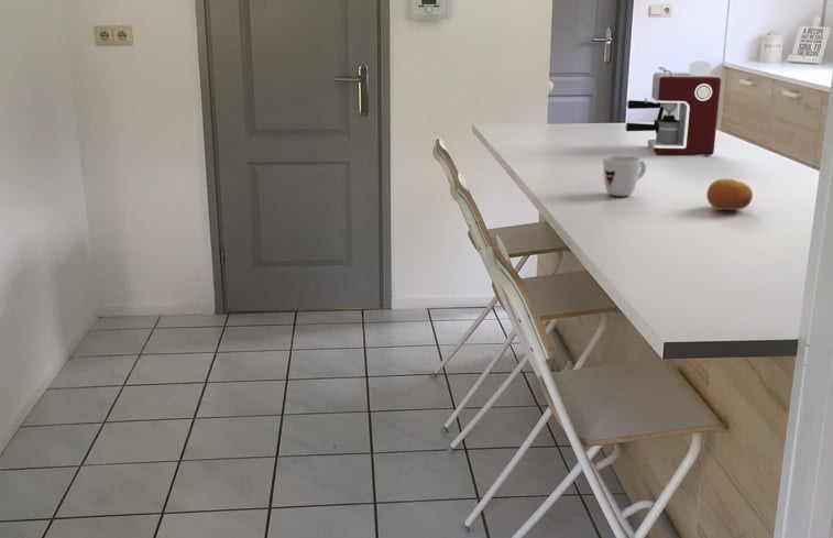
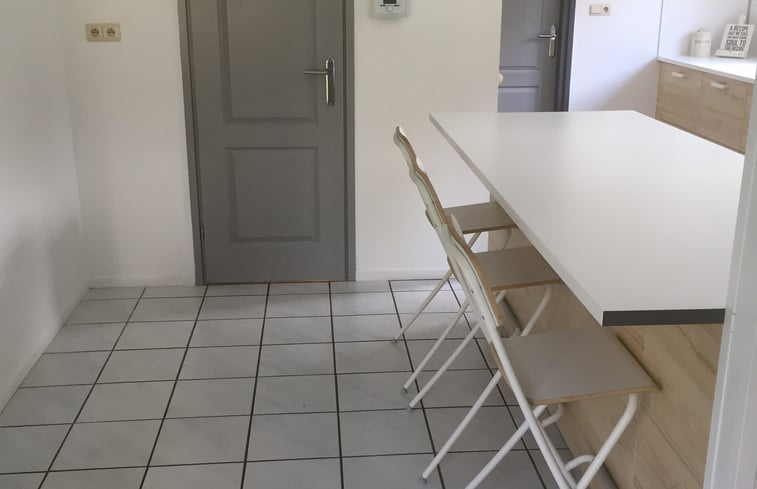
- coffee maker [625,59,722,156]
- fruit [705,177,754,211]
- mug [602,154,647,197]
